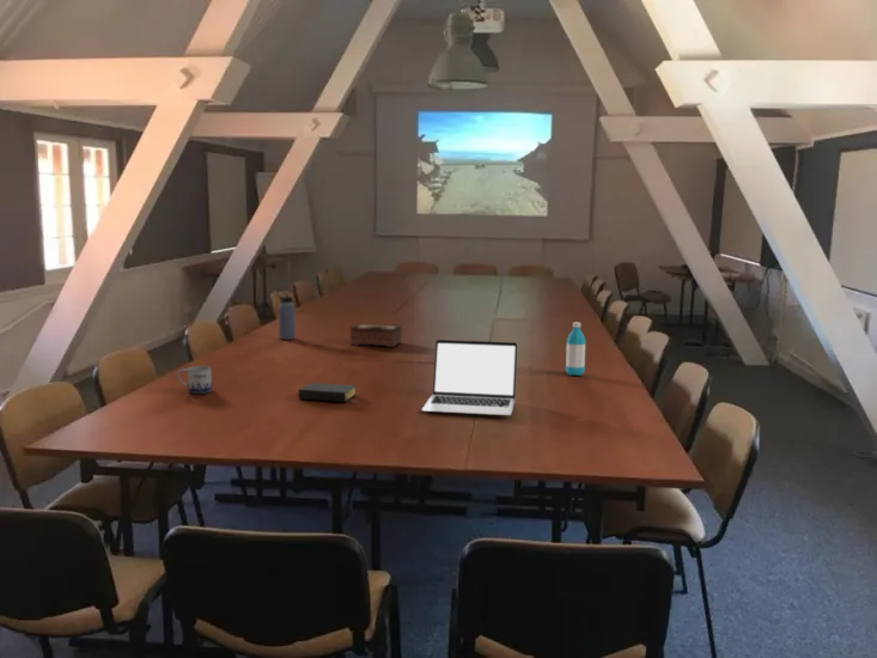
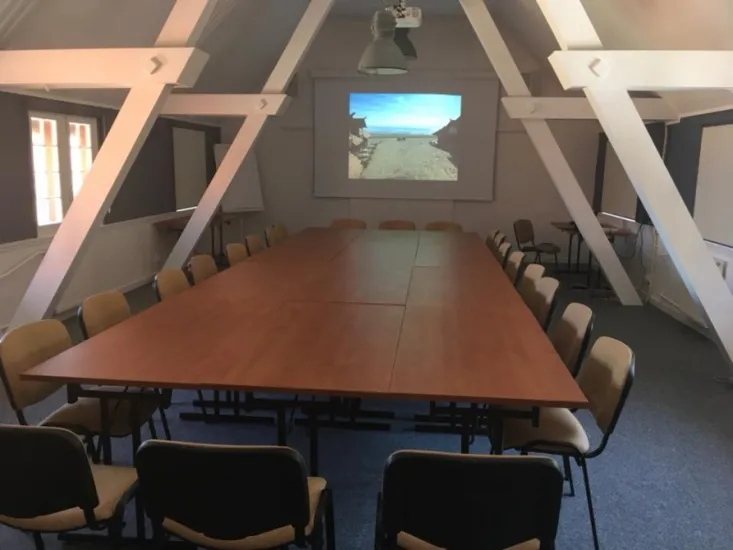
- laptop [421,339,519,416]
- water bottle [565,322,587,377]
- tissue box [349,322,403,348]
- mug [176,365,213,395]
- bible [298,382,358,403]
- water bottle [275,288,297,341]
